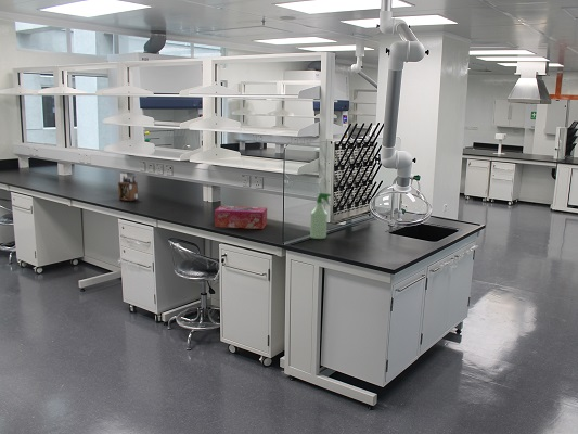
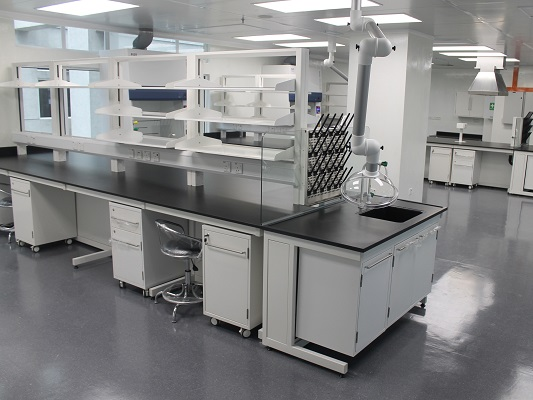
- desk organizer [117,175,139,202]
- tissue box [214,205,268,230]
- spray bottle [309,192,332,240]
